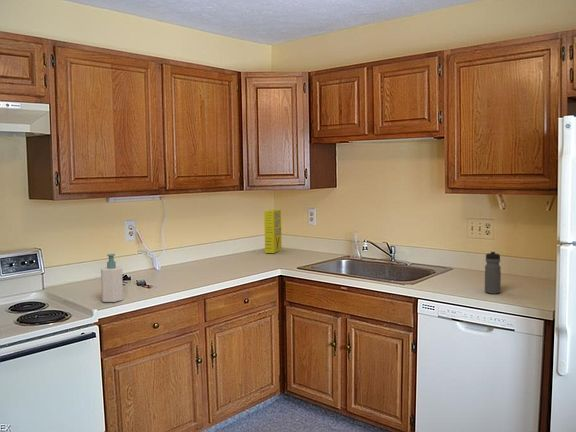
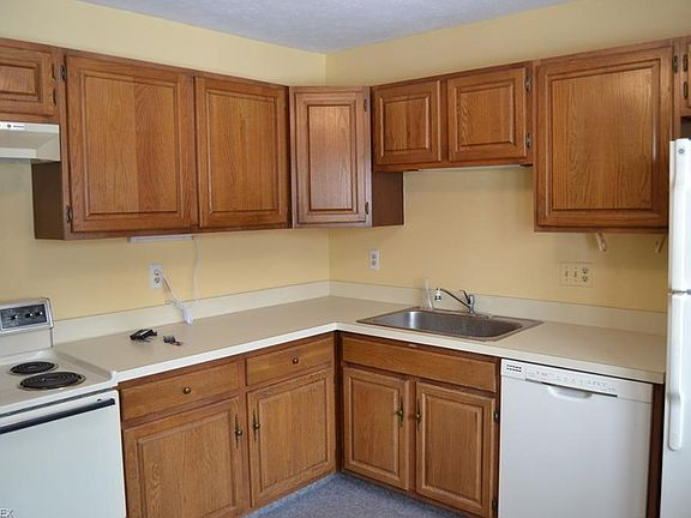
- cereal box [263,209,282,254]
- soap bottle [100,253,124,303]
- water bottle [484,250,502,295]
